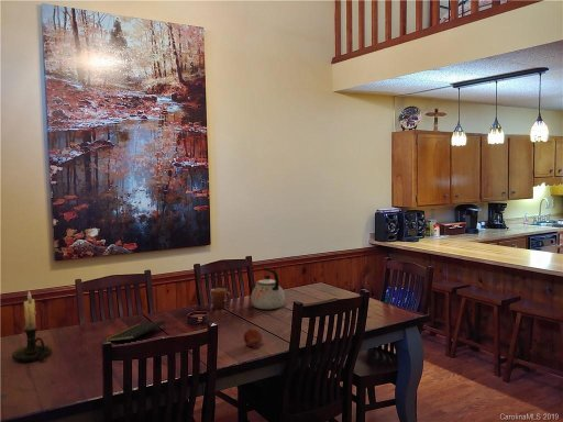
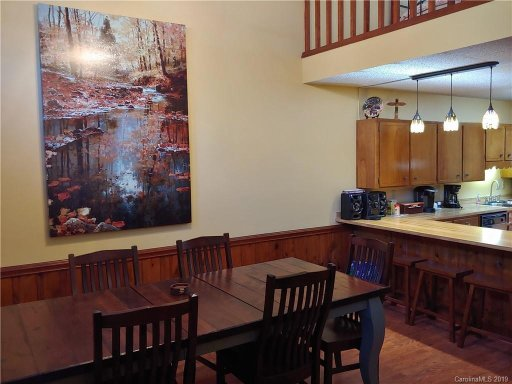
- mug [210,287,232,310]
- fruit [243,327,263,351]
- candle holder [11,290,53,363]
- kettle [250,266,286,310]
- notepad [103,320,166,343]
